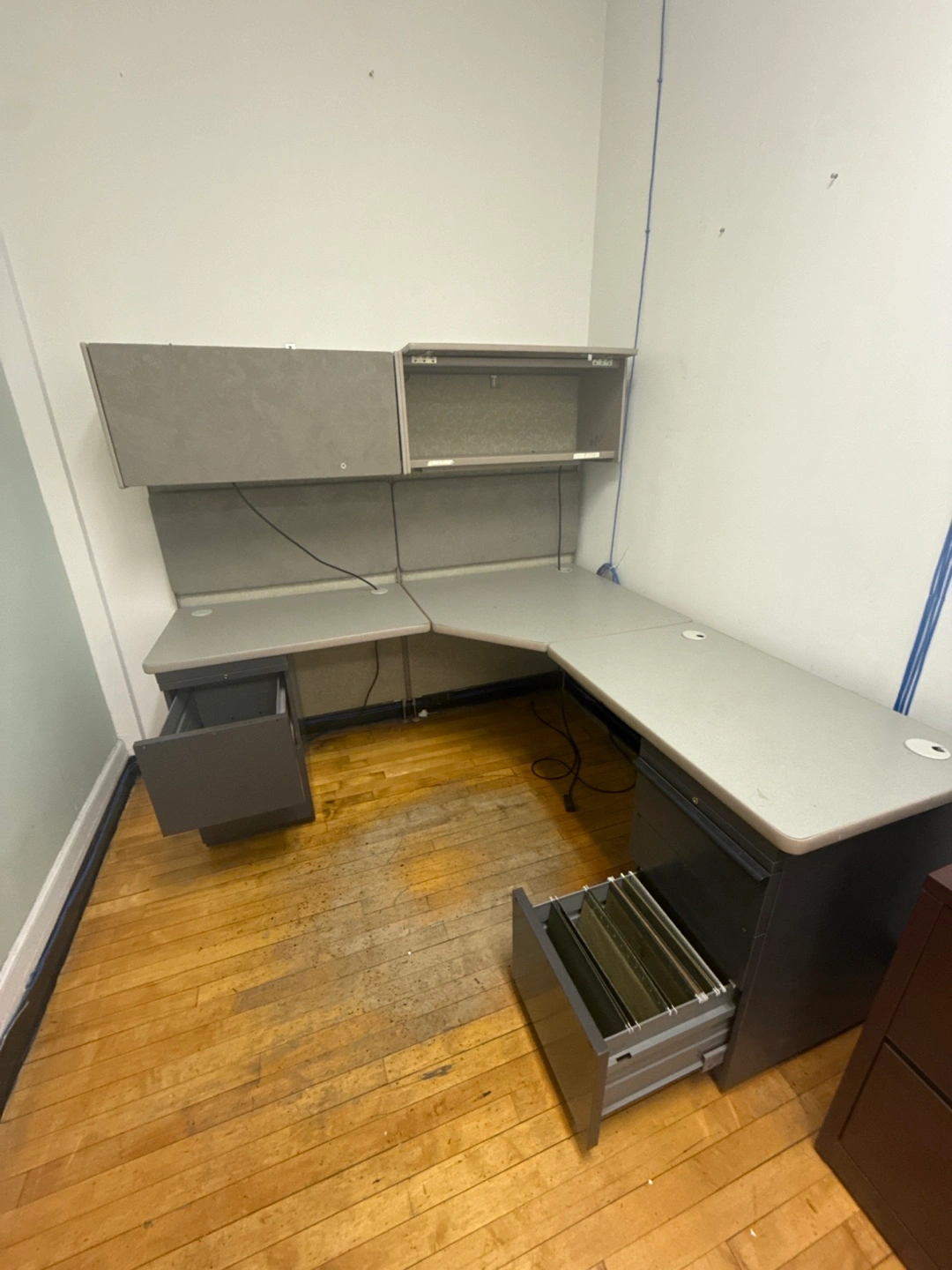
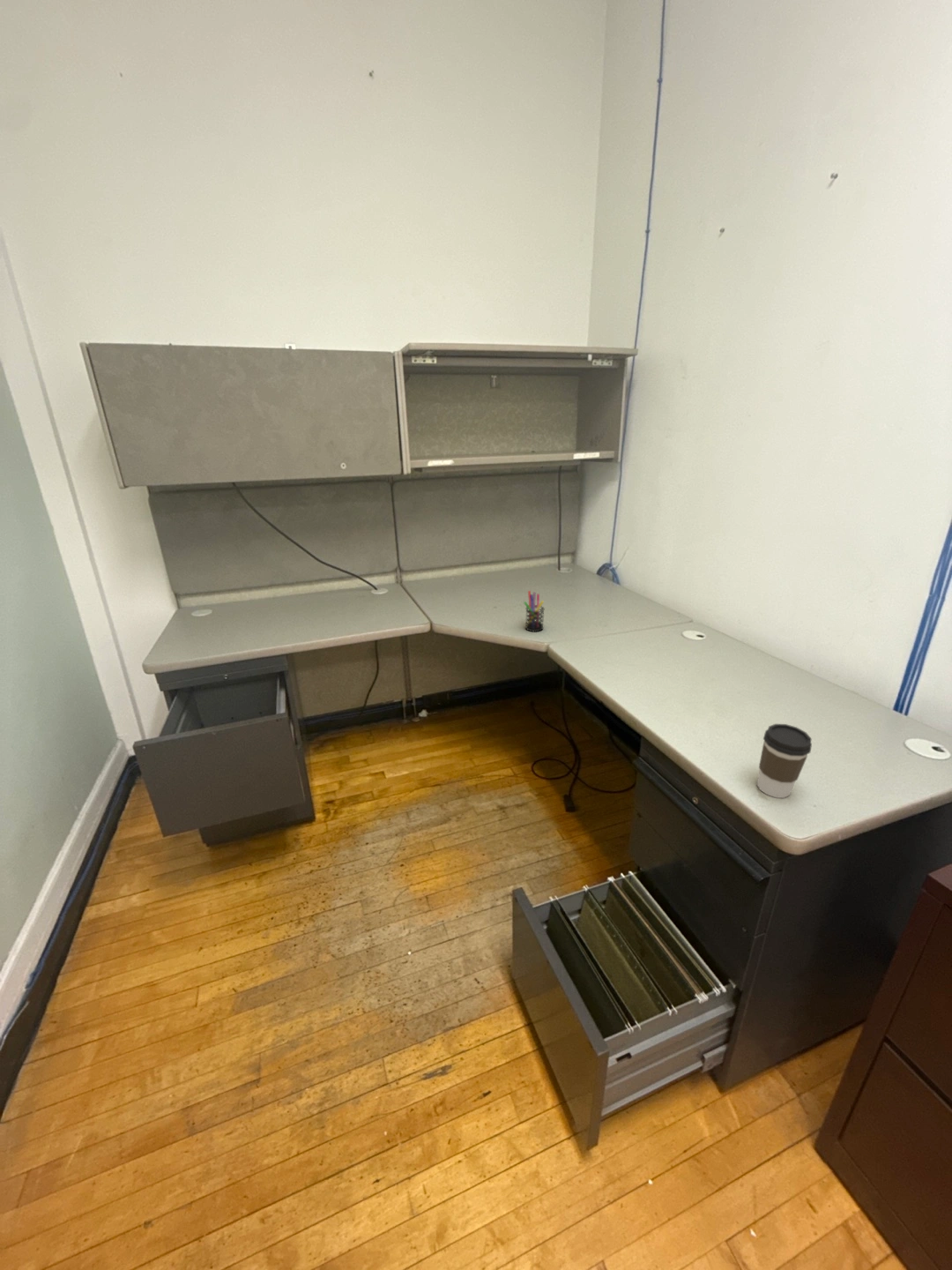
+ coffee cup [755,723,813,799]
+ pen holder [523,590,545,632]
